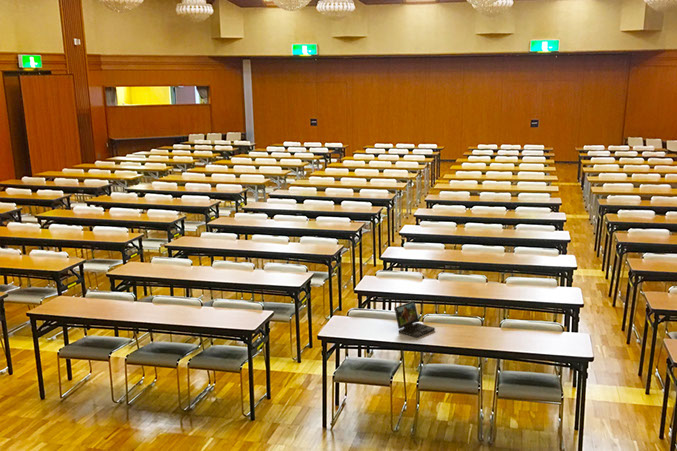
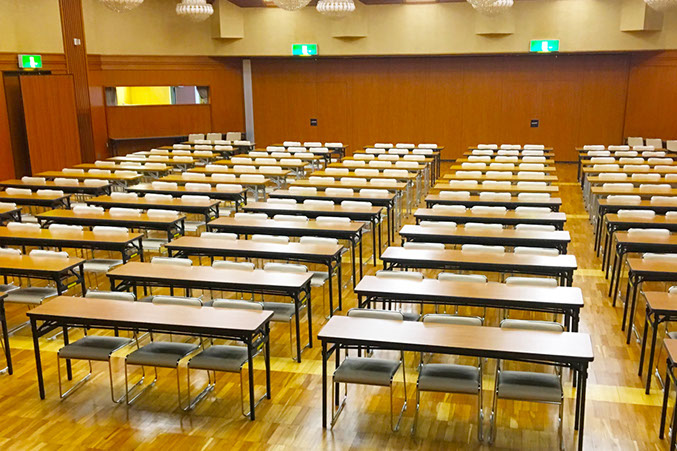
- laptop [394,300,436,339]
